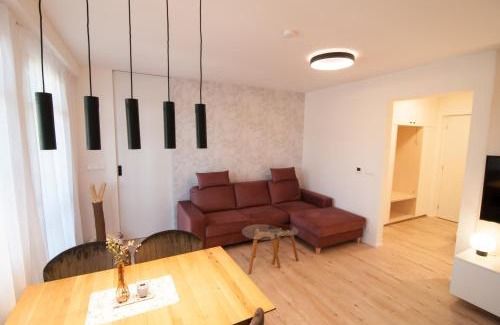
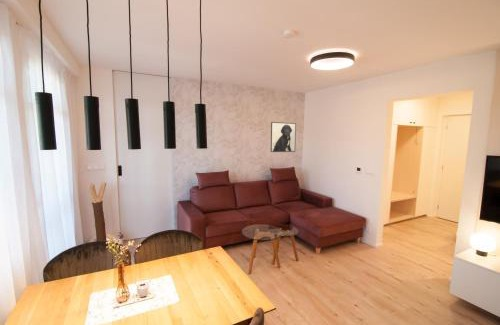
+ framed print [270,121,297,153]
